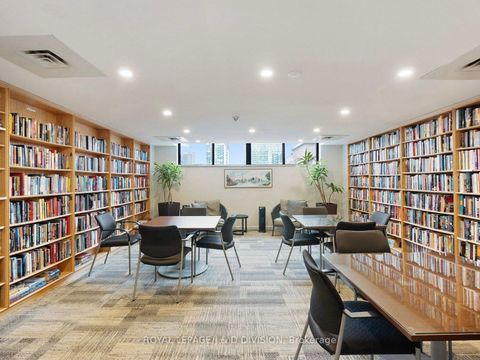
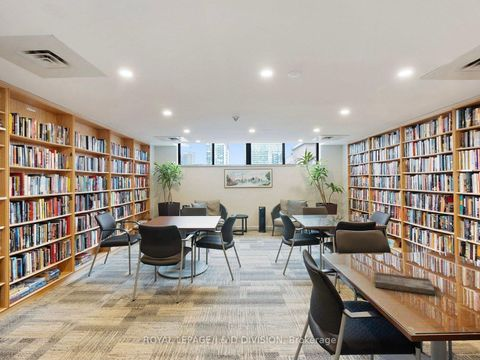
+ book [374,271,436,296]
